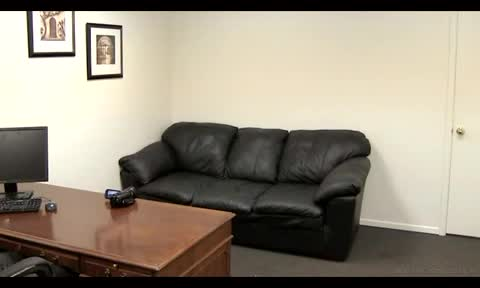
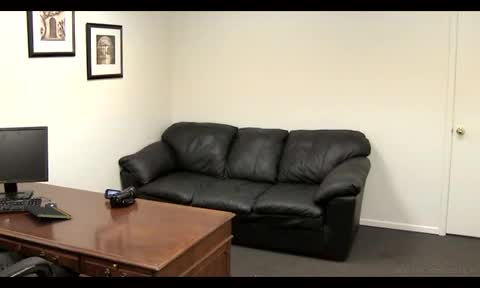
+ notepad [23,204,72,225]
